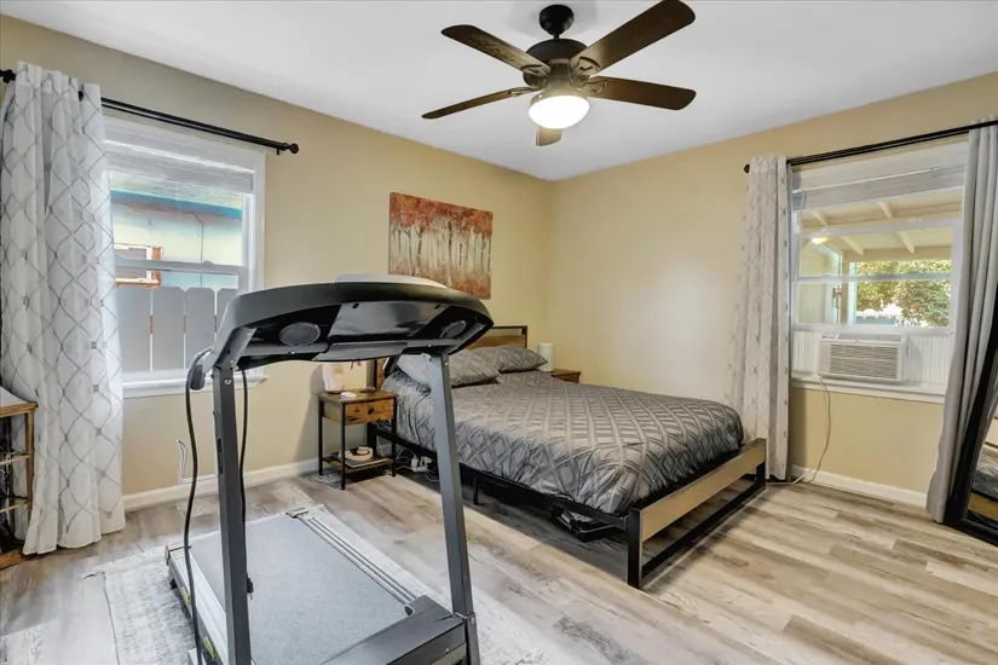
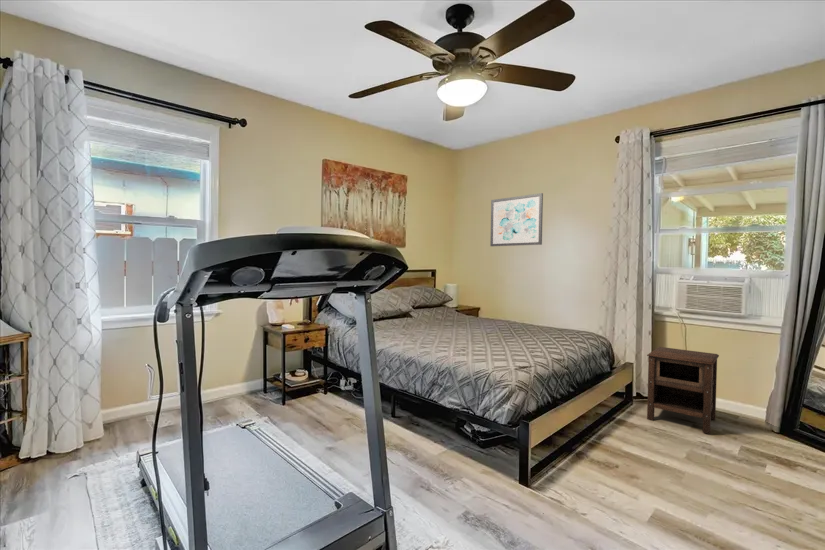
+ wall art [489,192,544,247]
+ nightstand [646,346,720,435]
